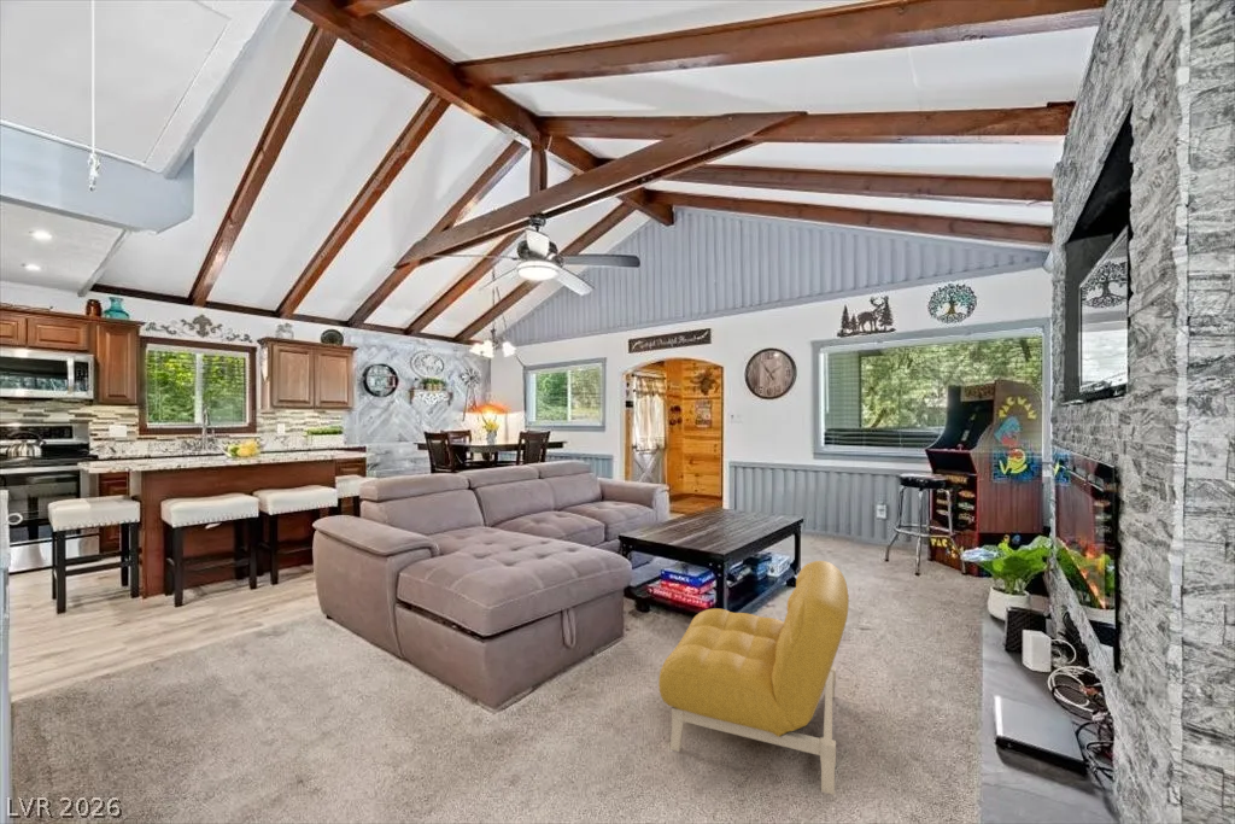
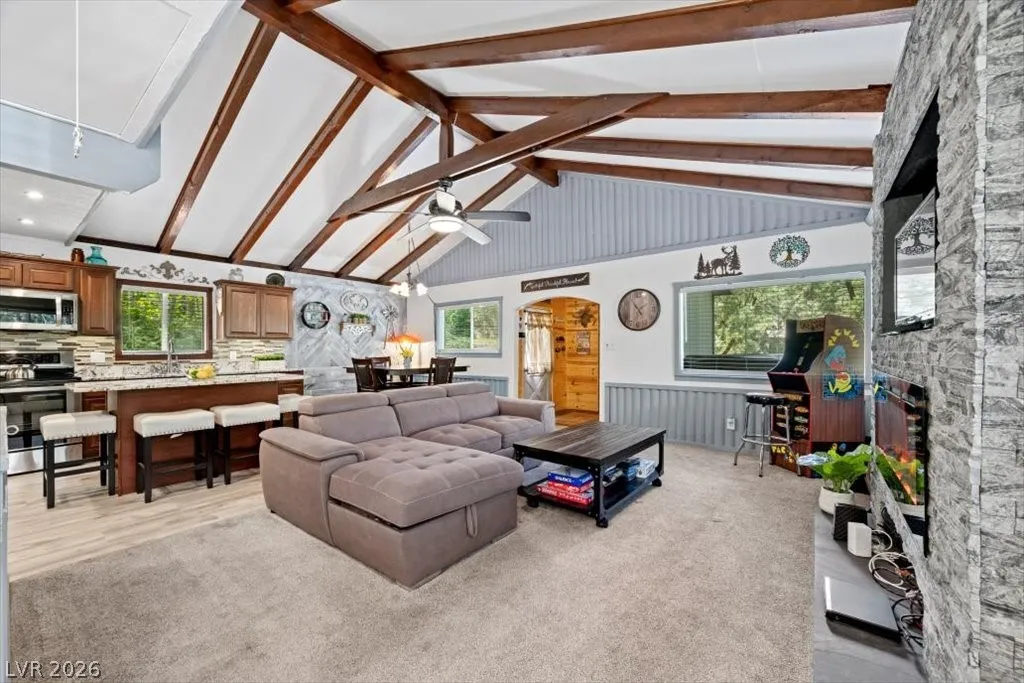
- armchair [657,560,850,796]
